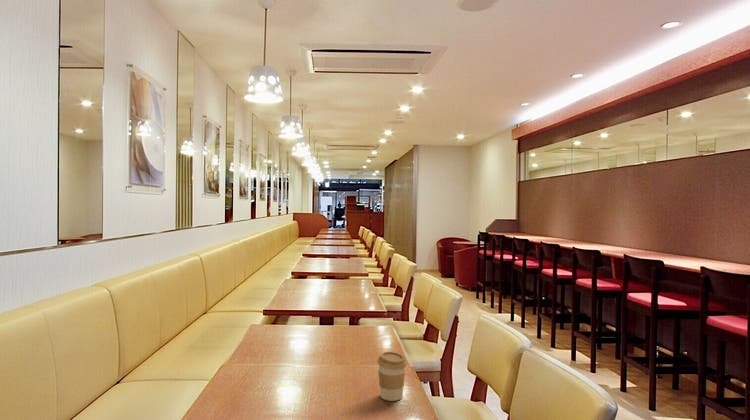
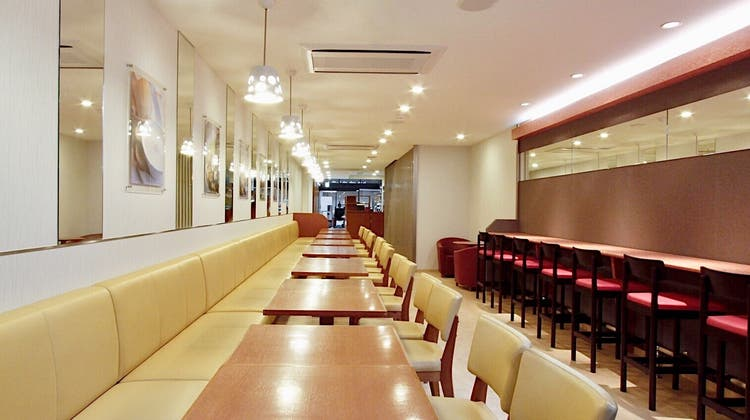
- coffee cup [376,351,408,402]
